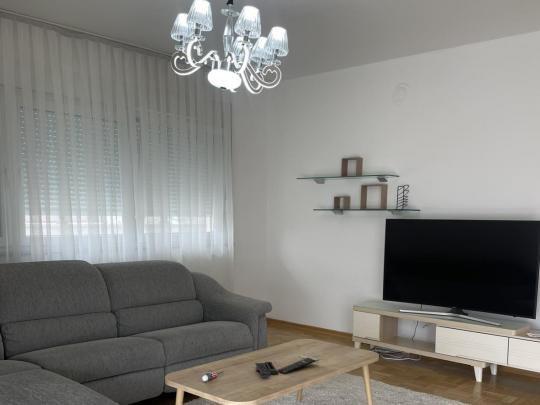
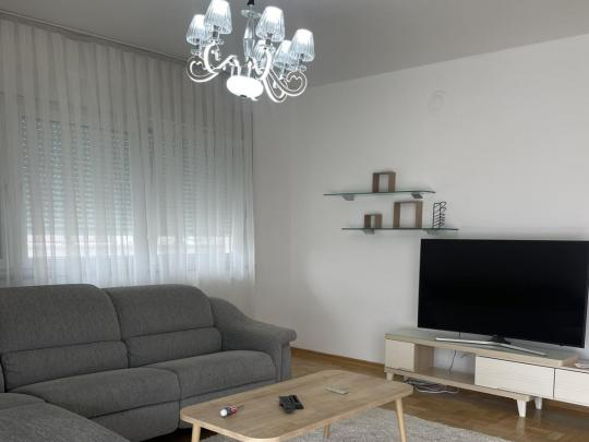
- remote control [276,357,317,375]
